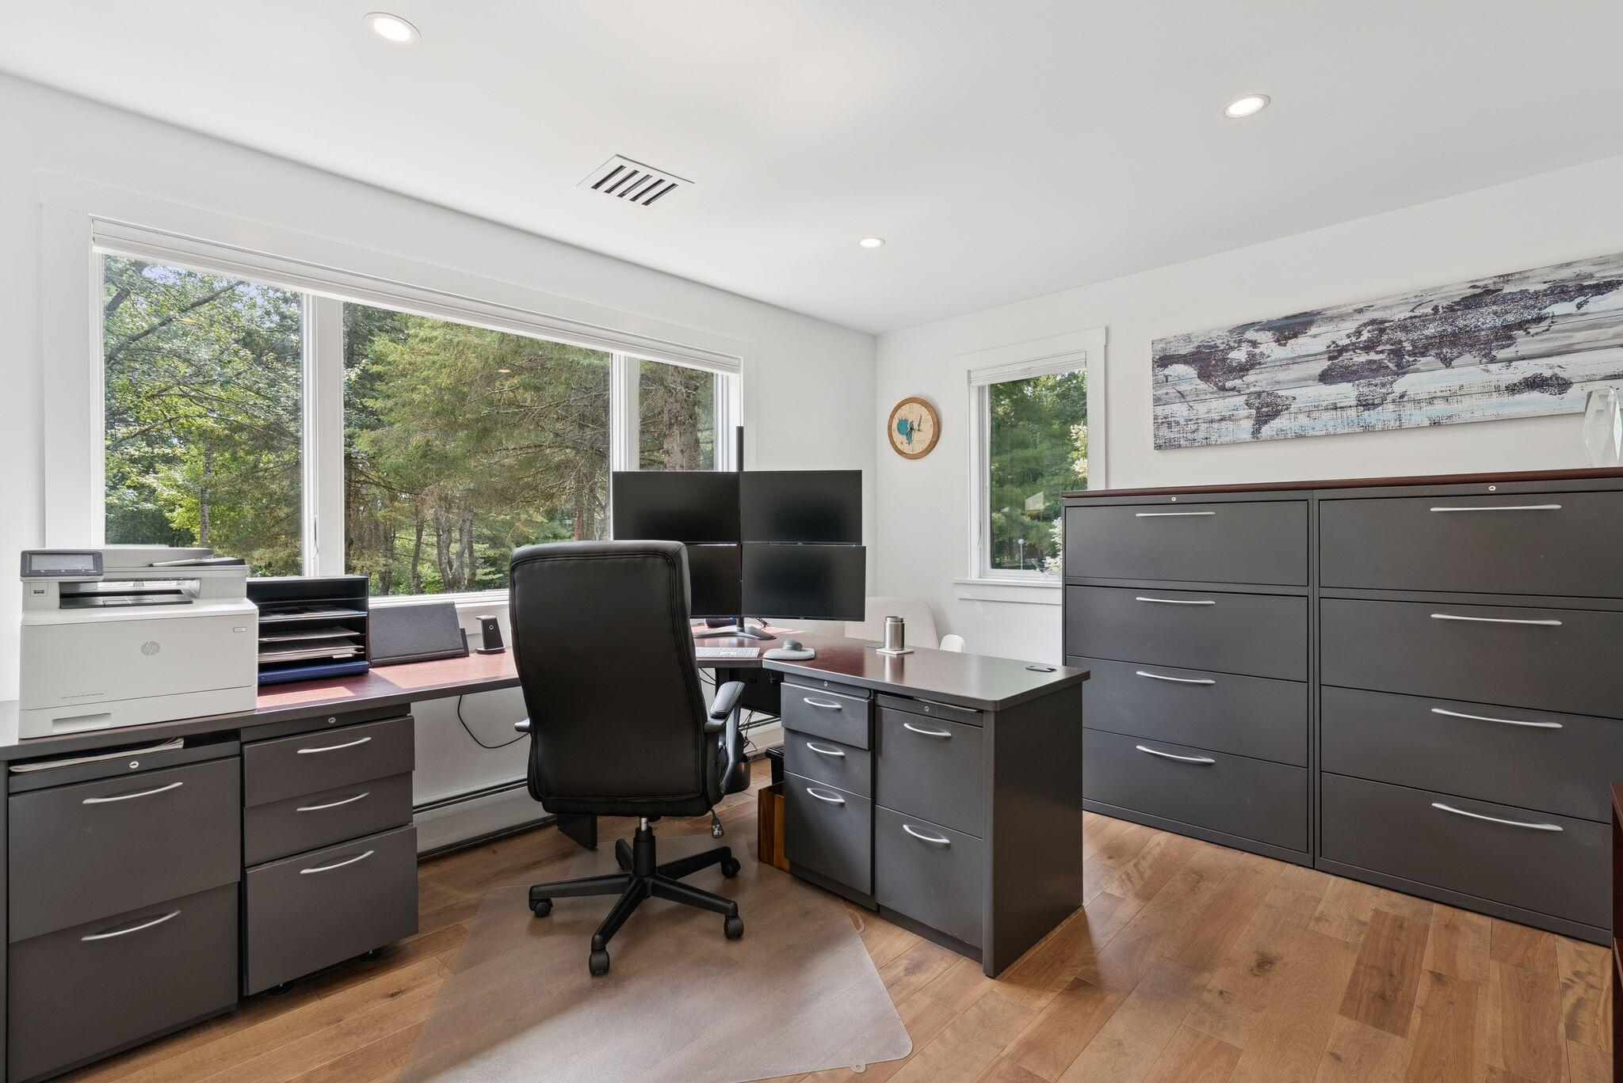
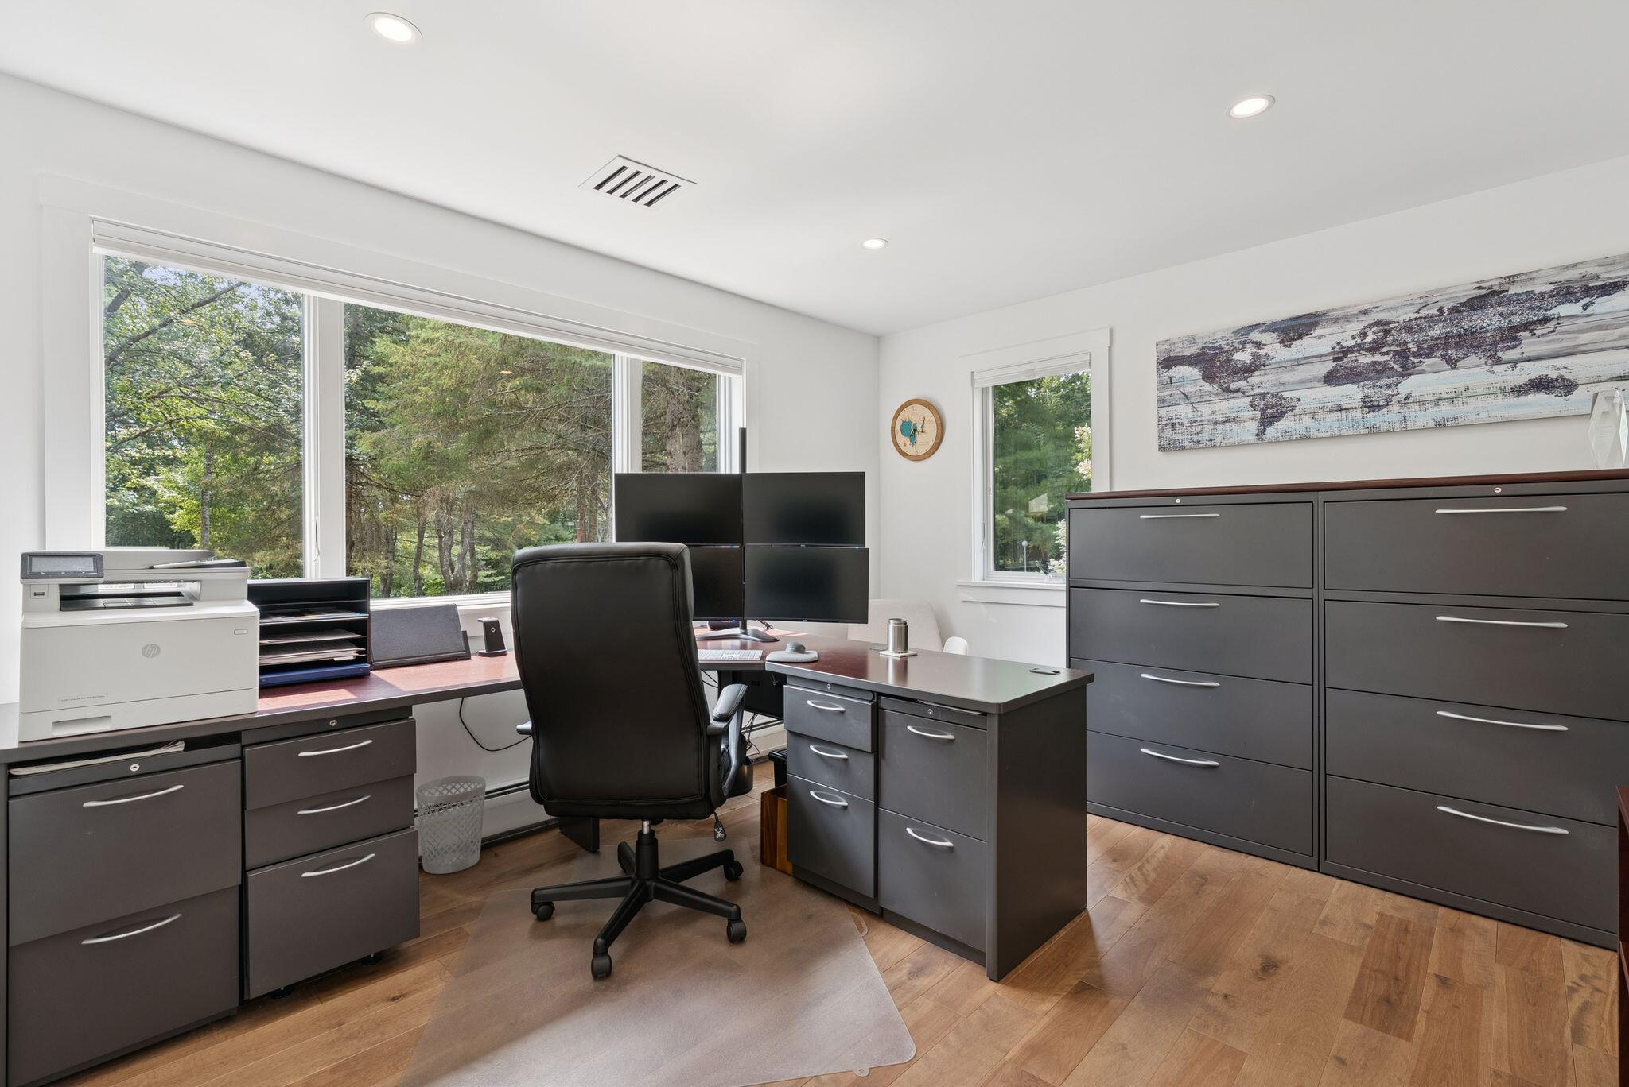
+ wastebasket [415,775,487,875]
